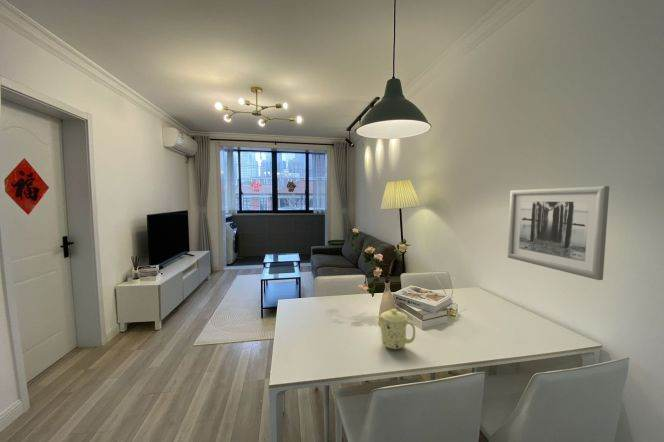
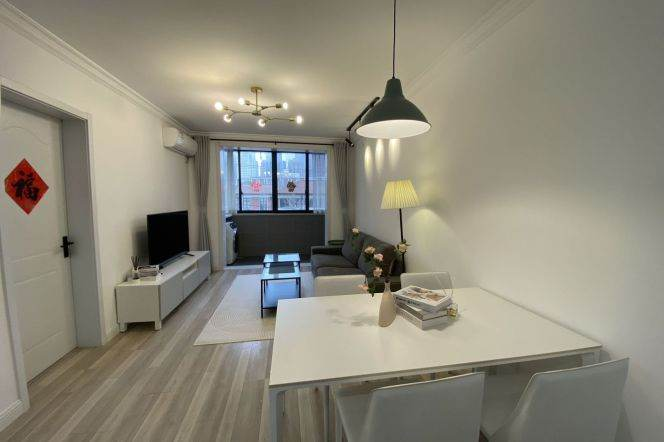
- mug [376,308,416,350]
- wall art [507,185,610,281]
